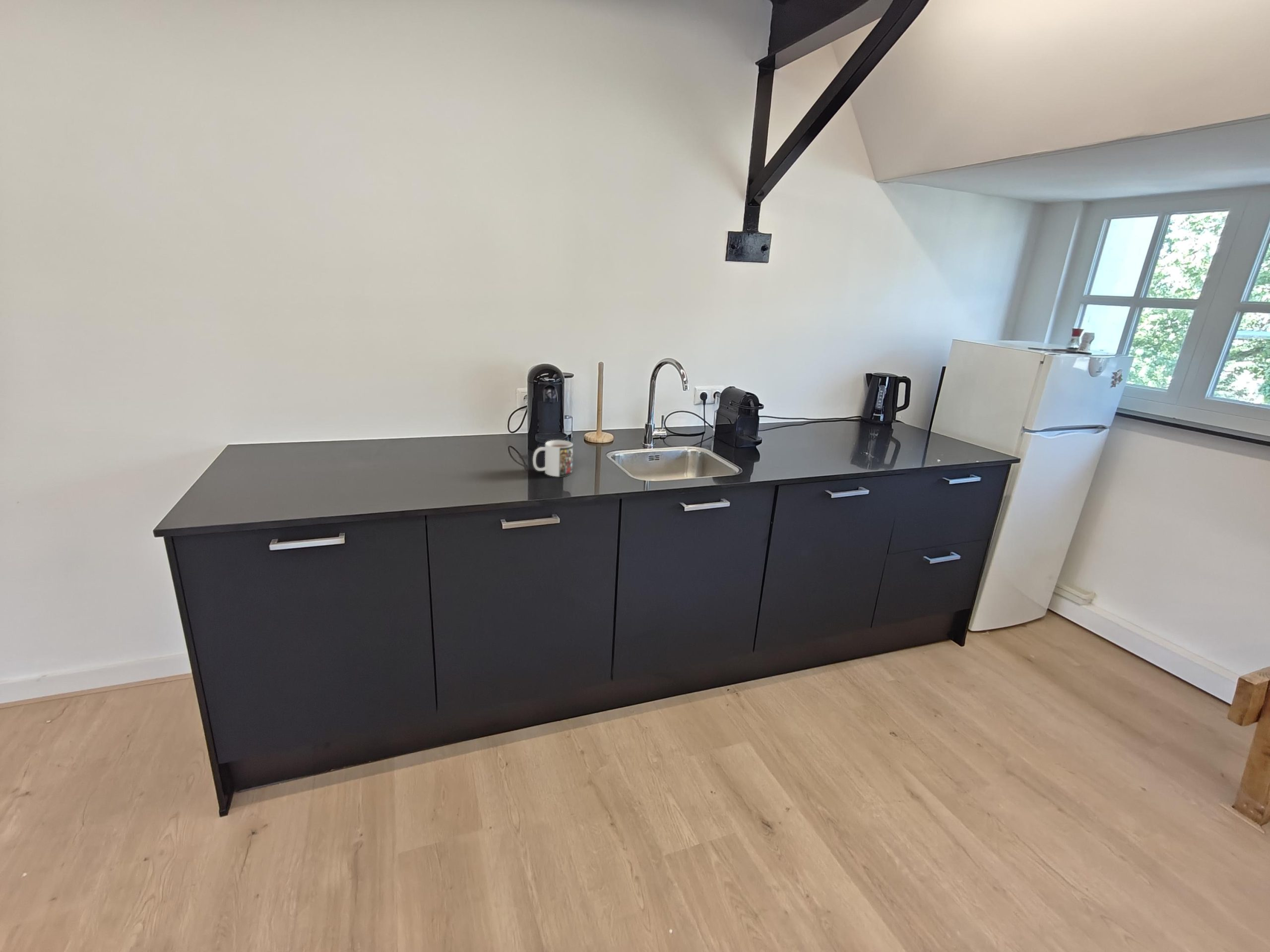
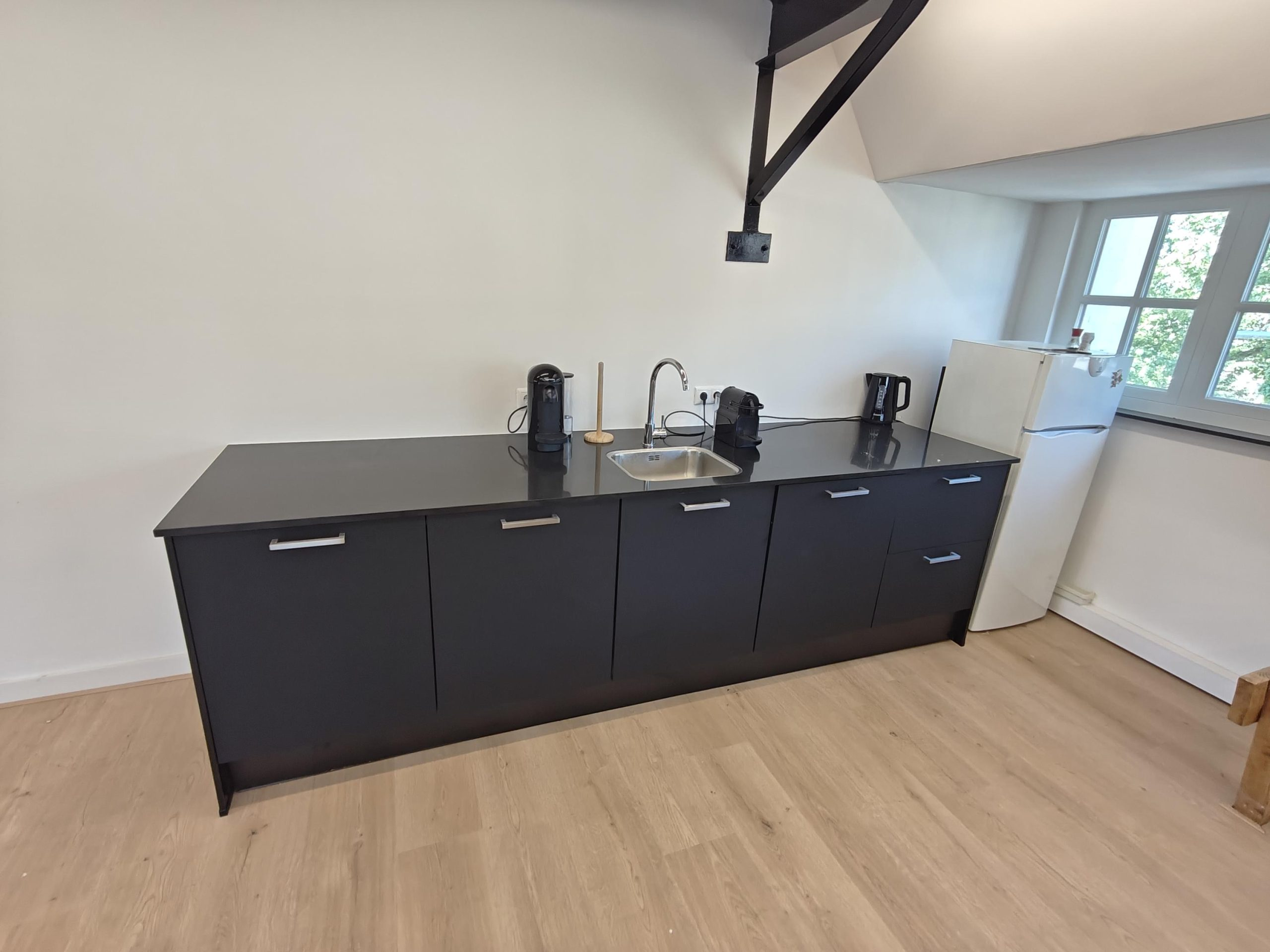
- mug [532,440,573,477]
